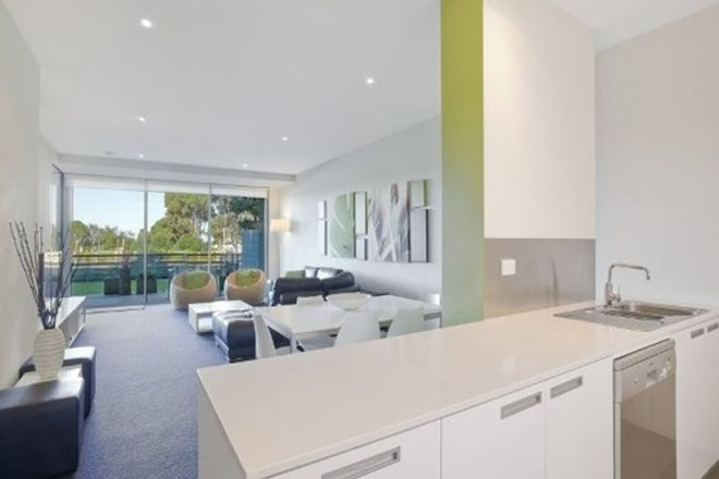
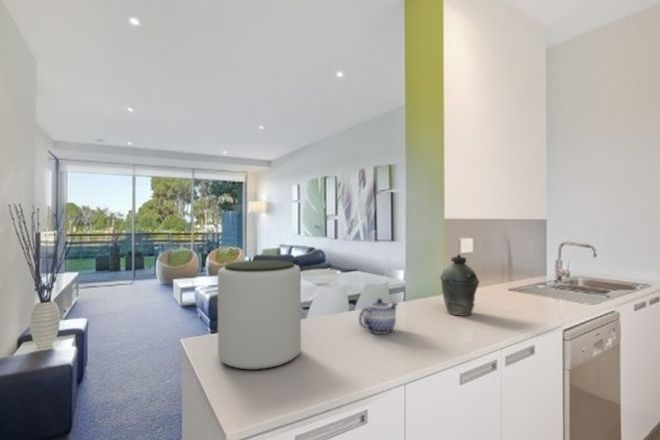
+ teapot [358,297,399,335]
+ kettle [439,253,480,317]
+ plant pot [217,259,302,371]
